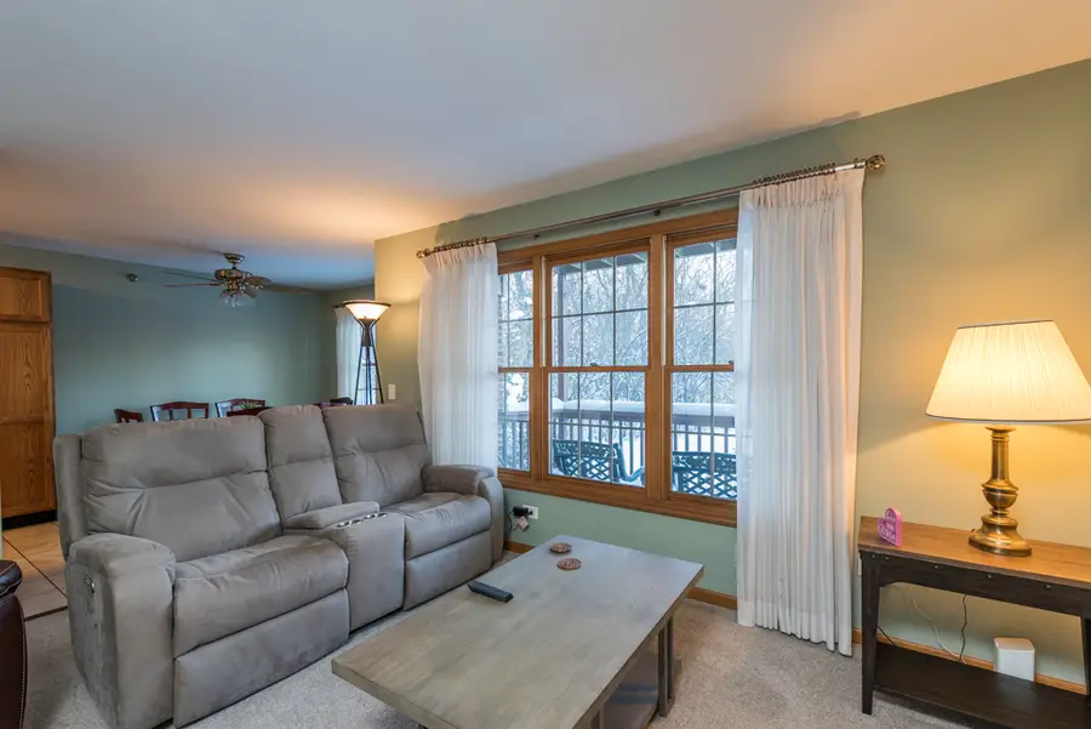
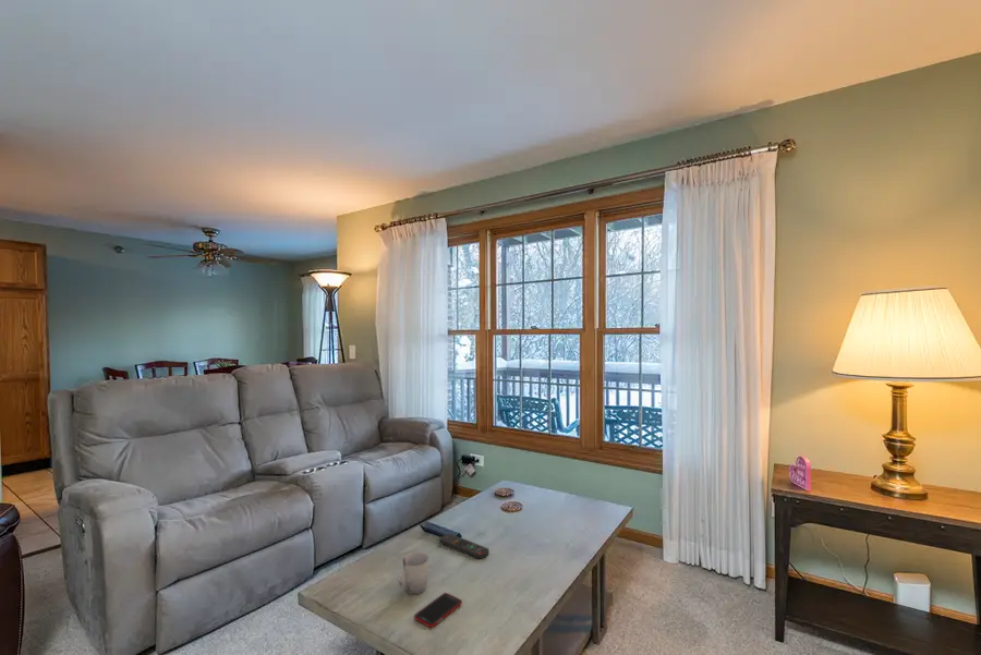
+ cup [398,551,429,595]
+ remote control [439,533,491,560]
+ cell phone [413,592,463,629]
